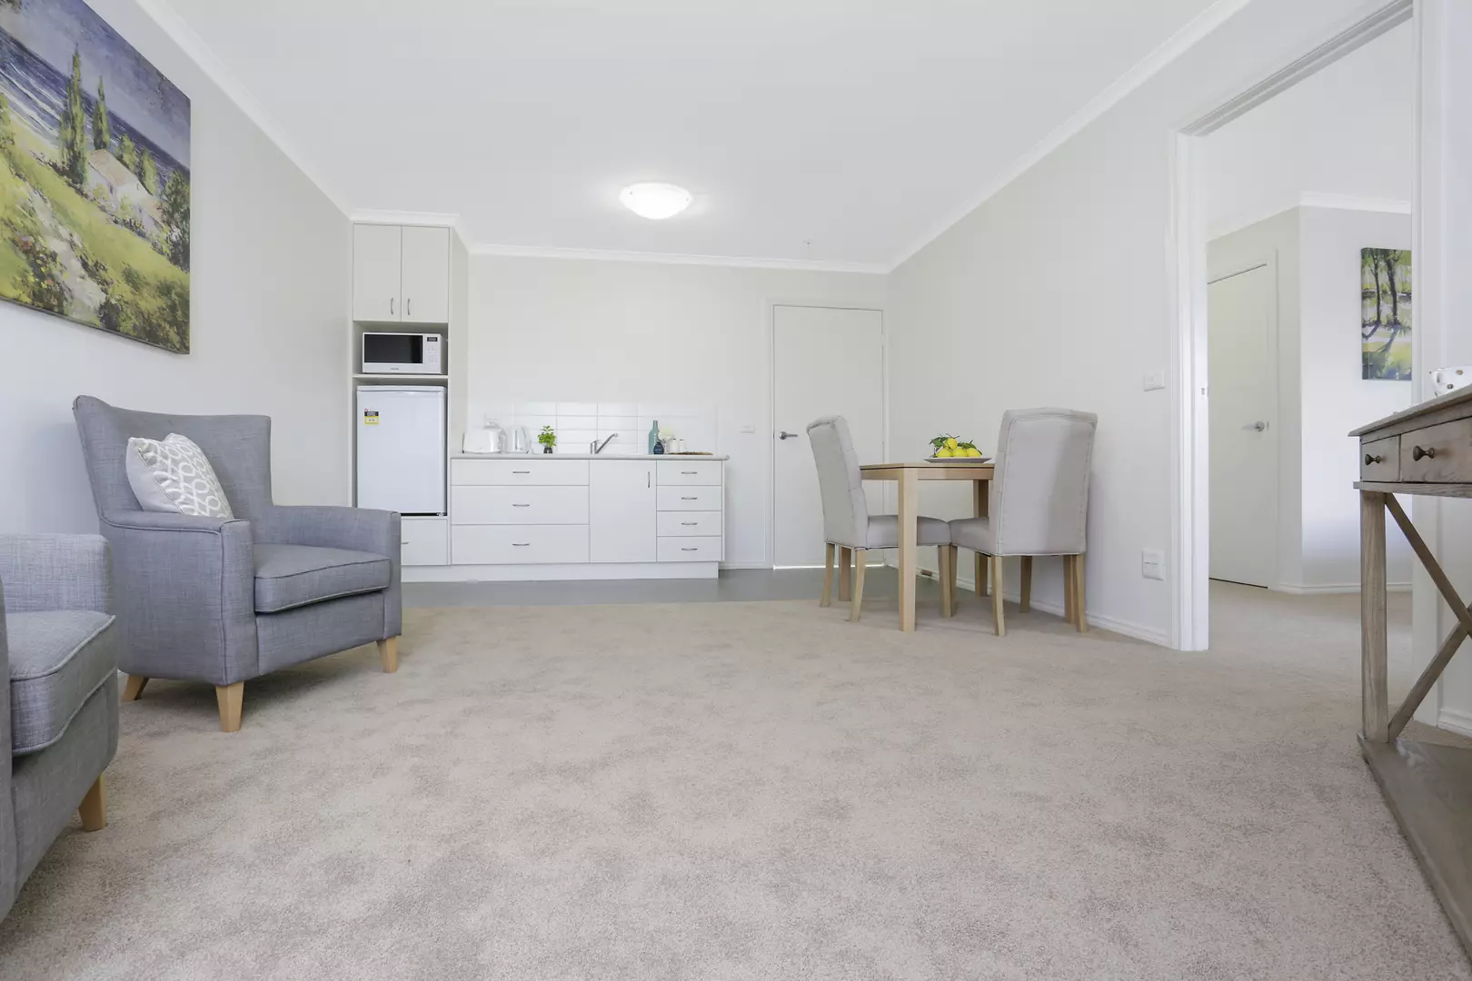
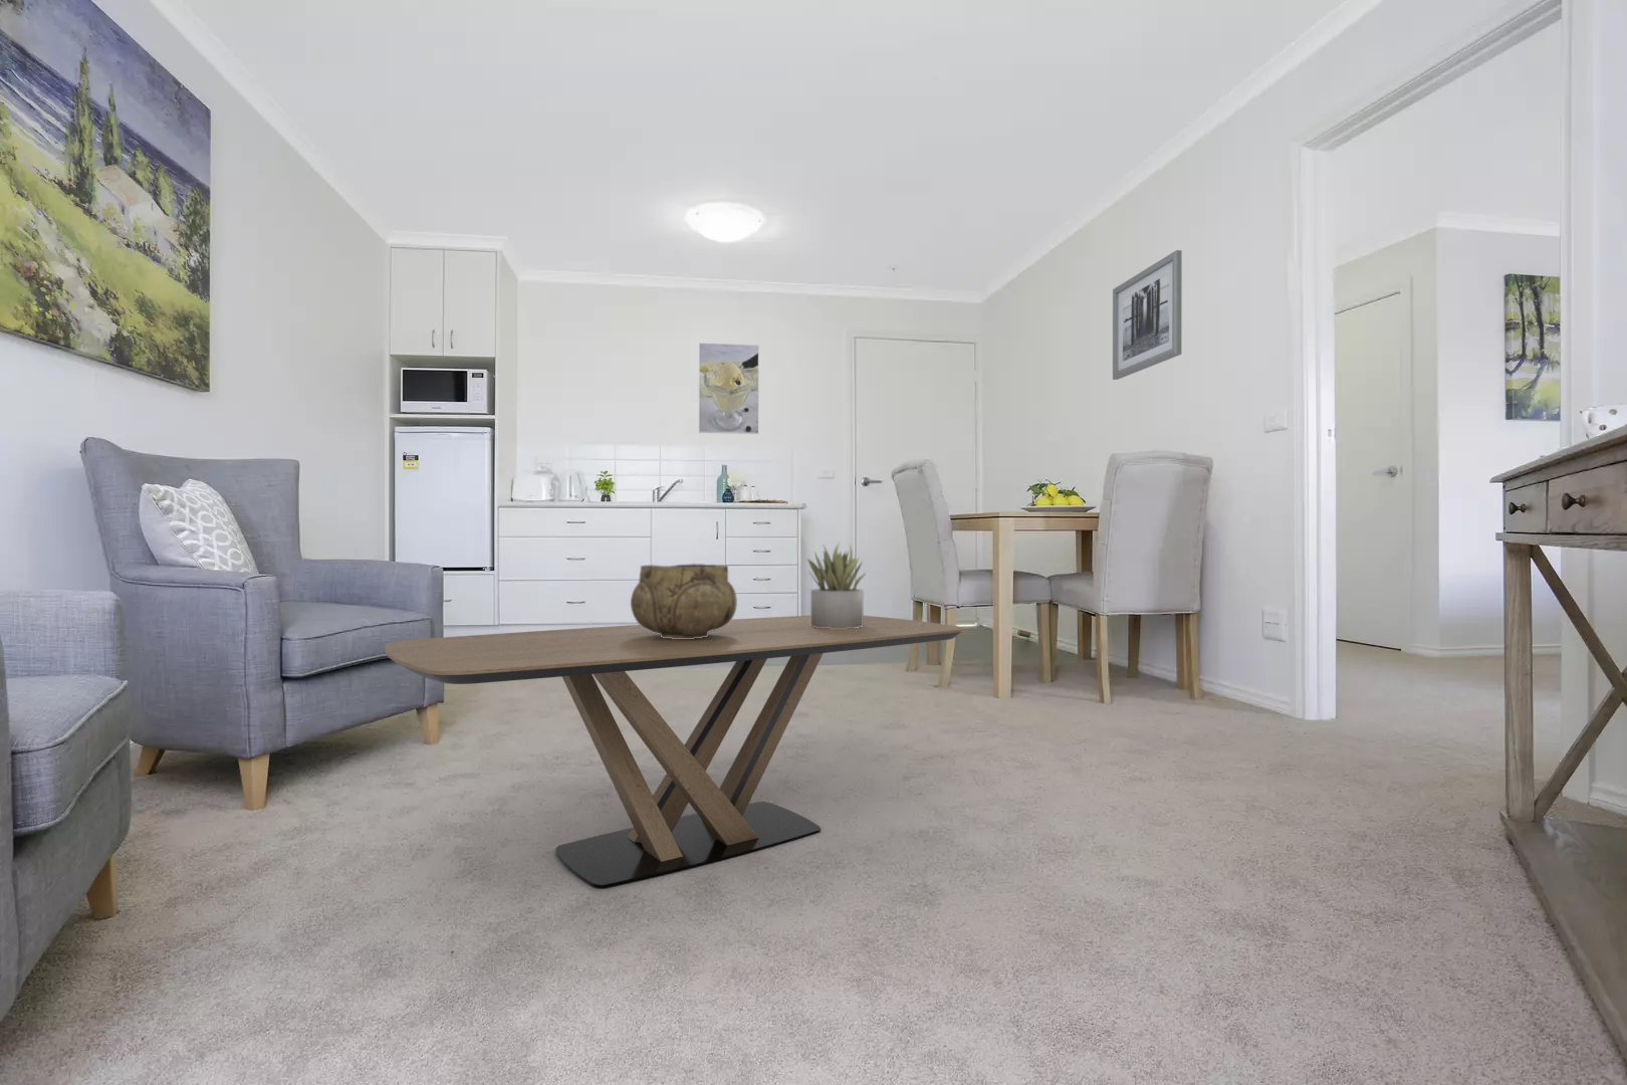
+ wall art [1111,249,1183,380]
+ succulent plant [806,541,868,628]
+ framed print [698,341,760,435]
+ decorative bowl [629,563,738,639]
+ coffee table [384,615,964,888]
